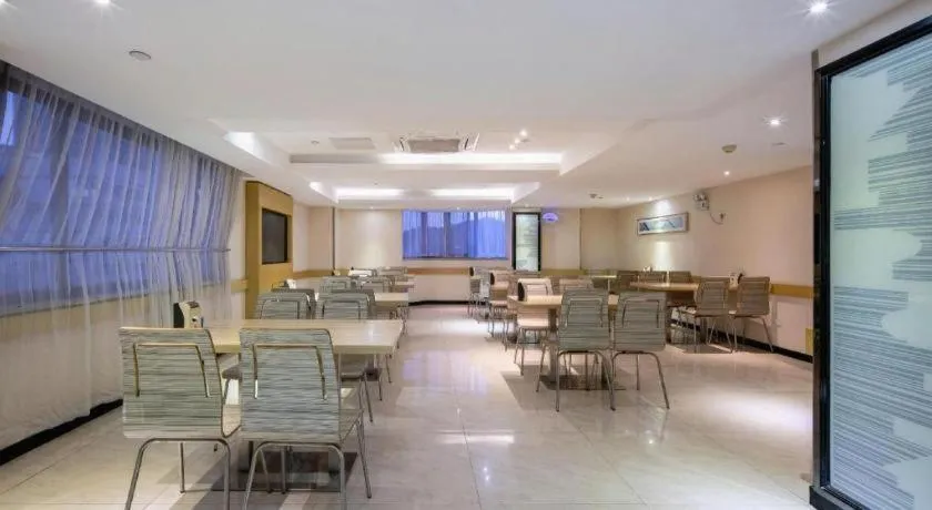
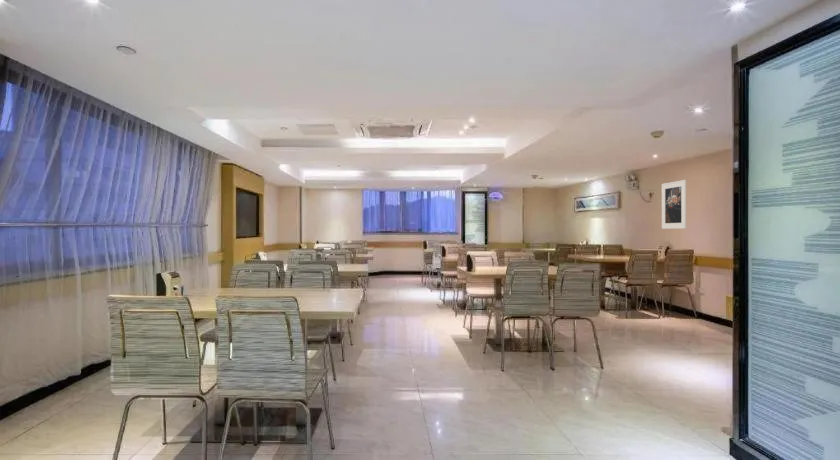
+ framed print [661,179,687,230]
